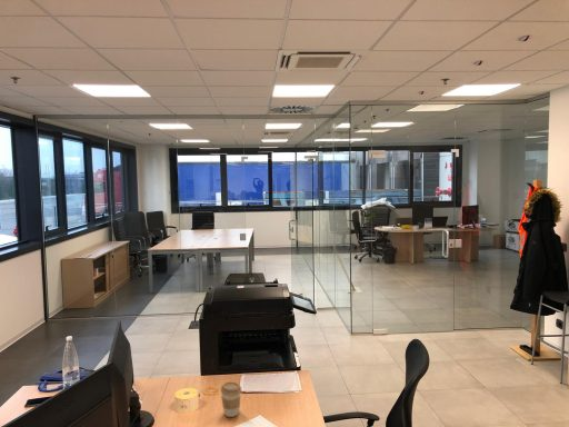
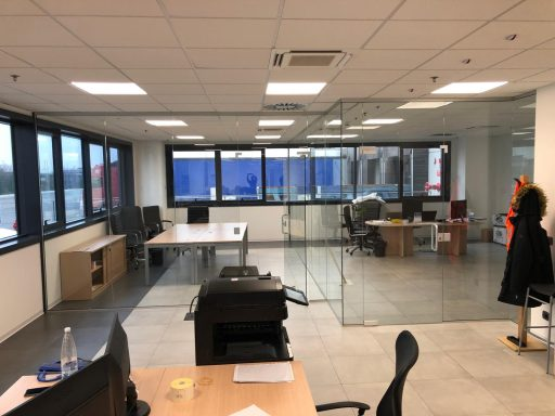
- coffee cup [220,380,242,418]
